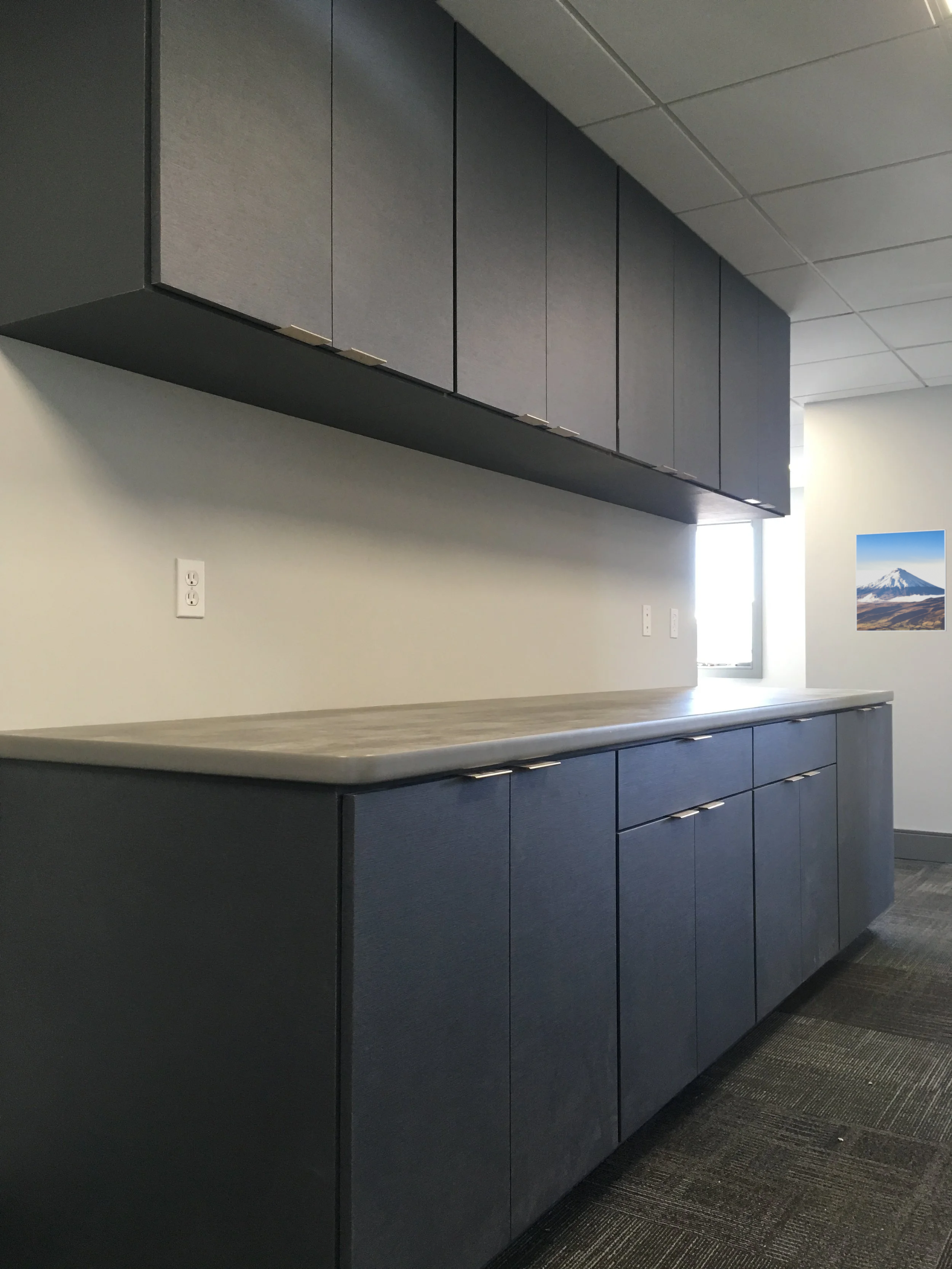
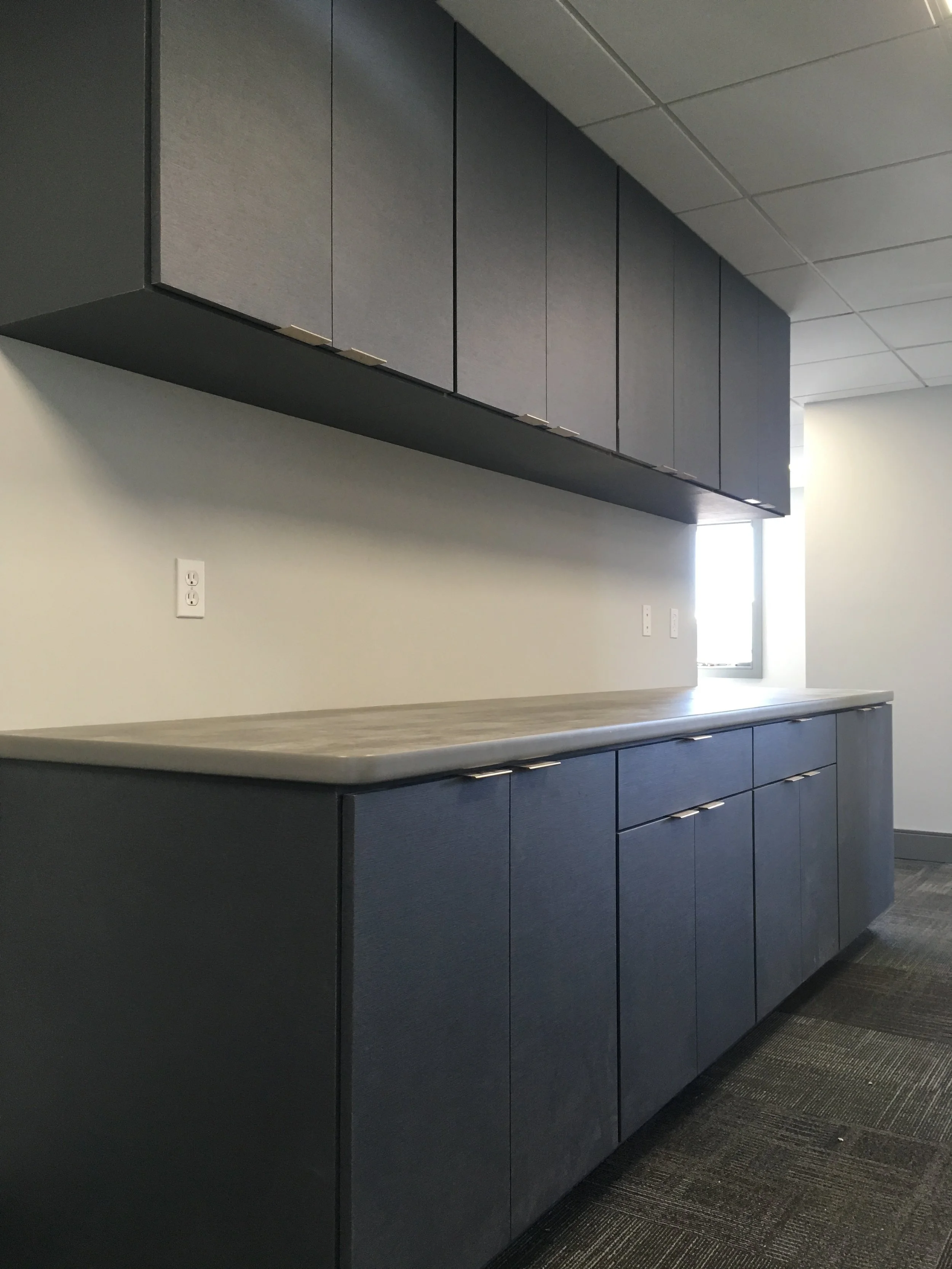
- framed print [855,529,947,632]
